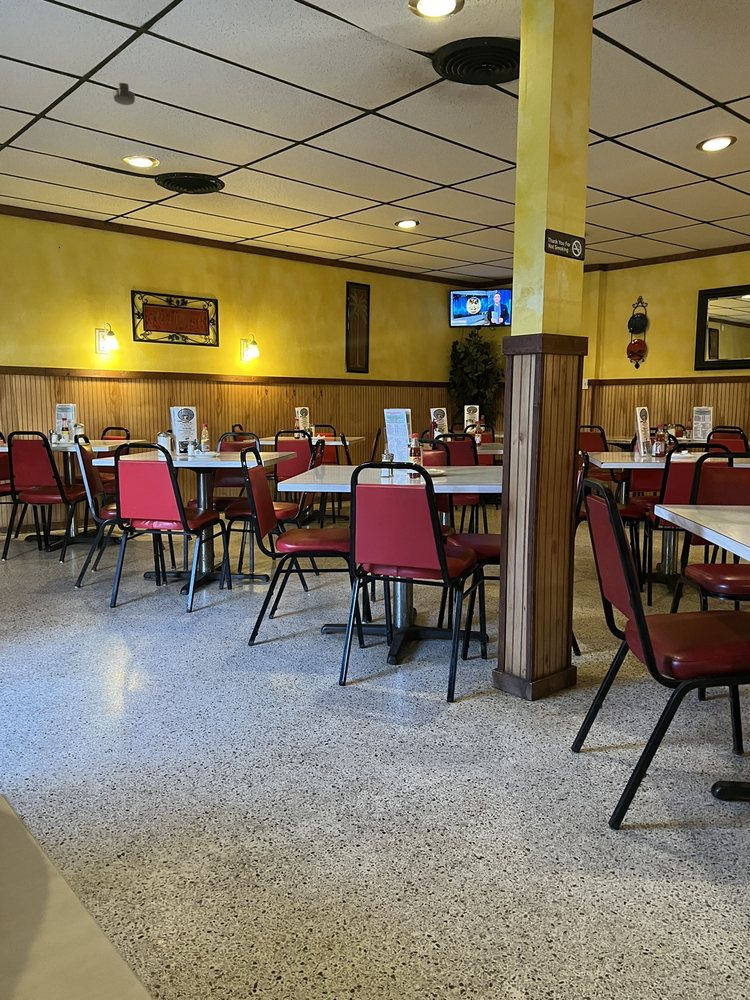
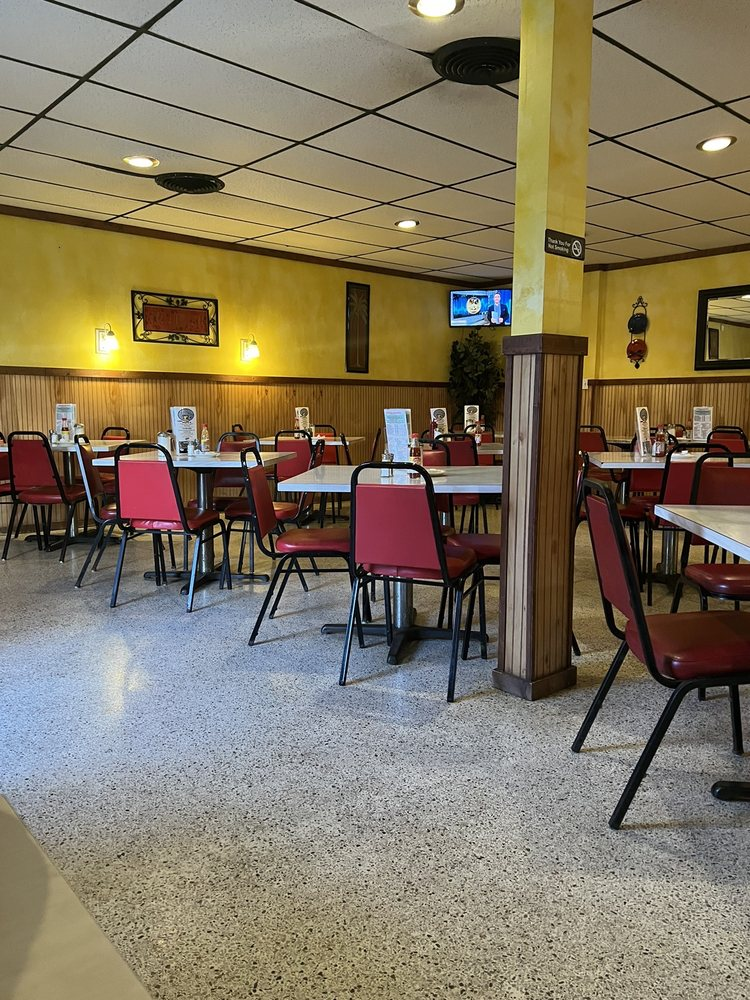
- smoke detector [112,82,136,106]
